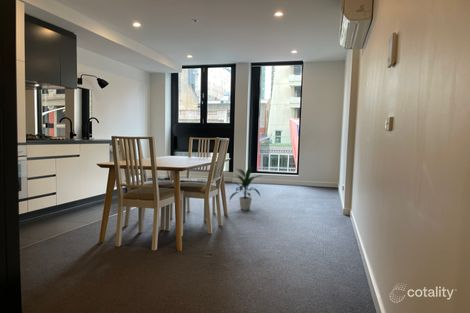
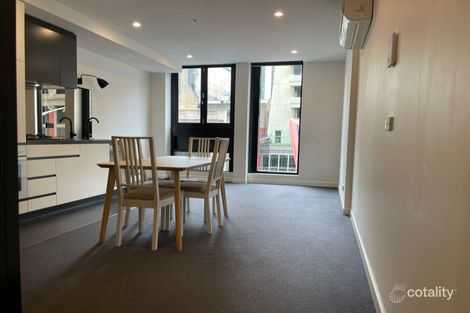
- indoor plant [228,166,262,211]
